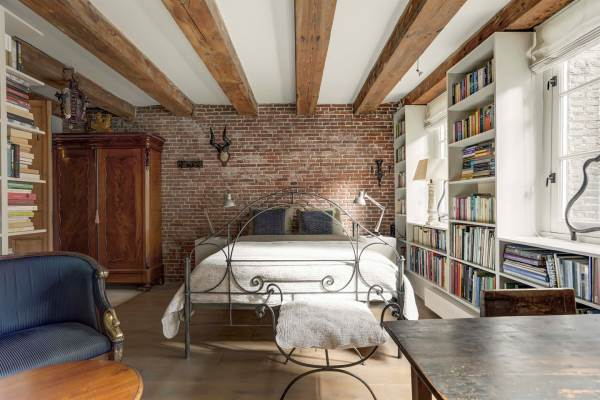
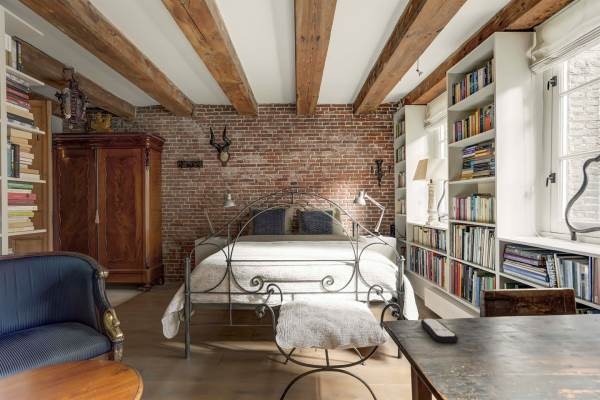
+ remote control [420,317,459,344]
